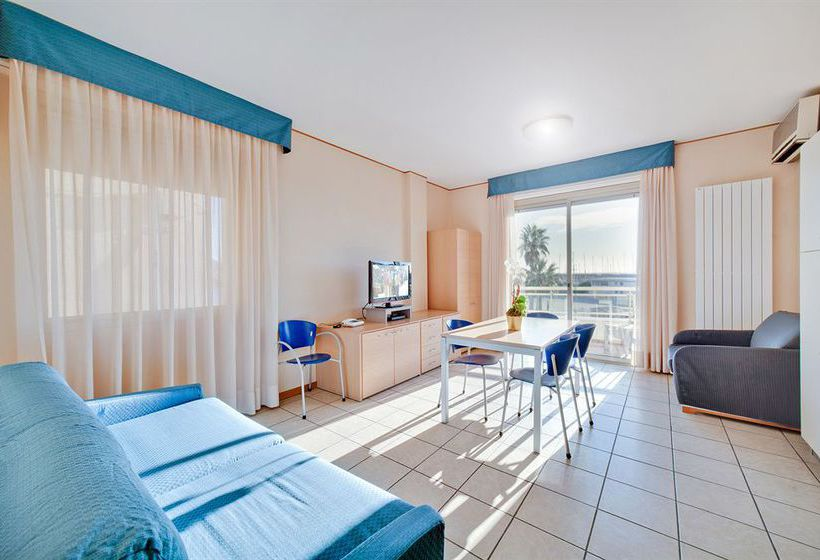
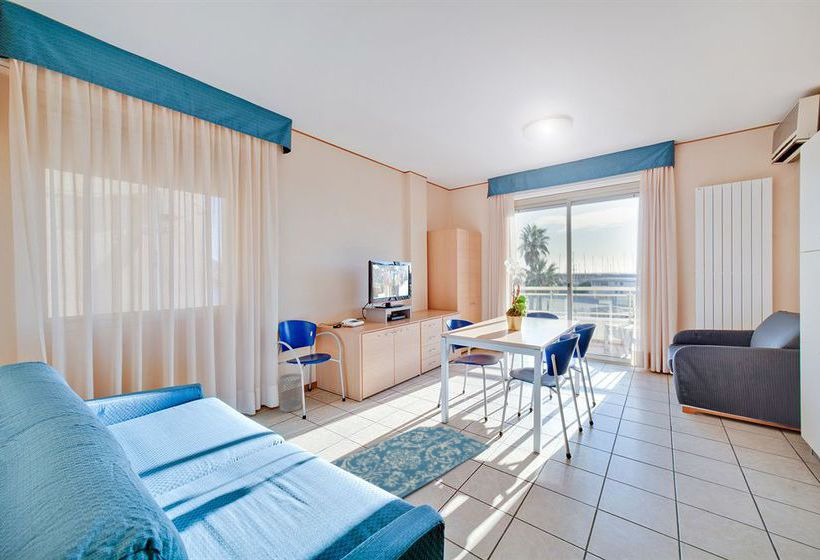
+ rug [331,426,492,499]
+ wastebasket [276,373,303,413]
